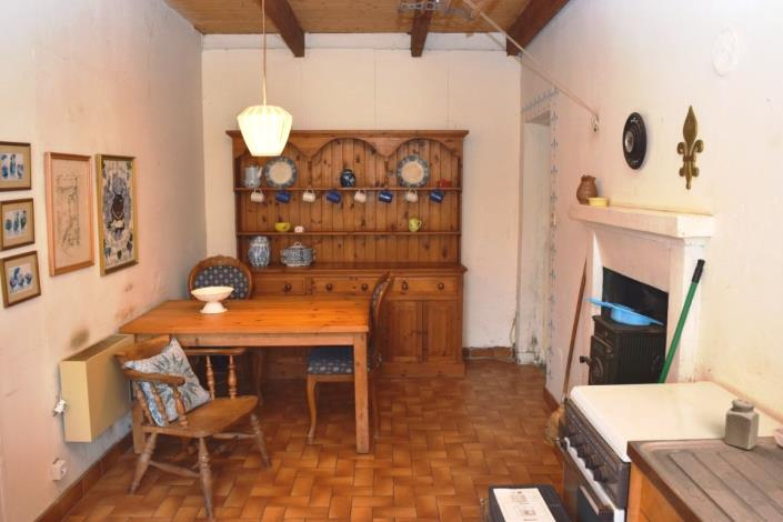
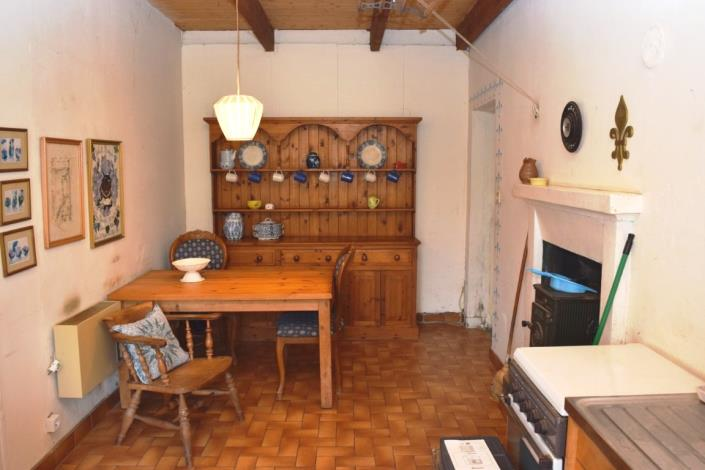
- salt shaker [724,398,761,451]
